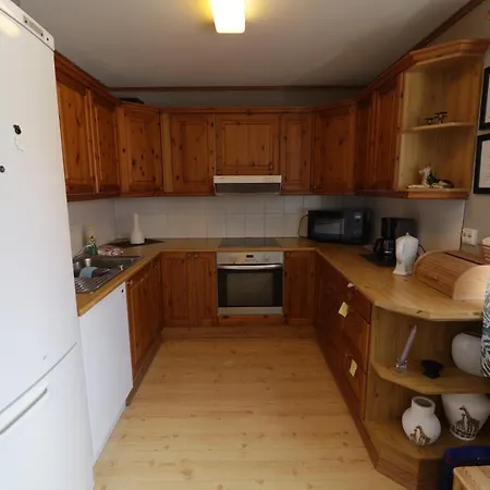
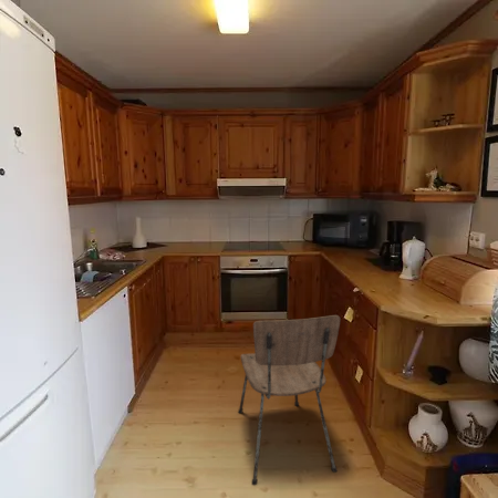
+ dining chair [237,314,341,486]
